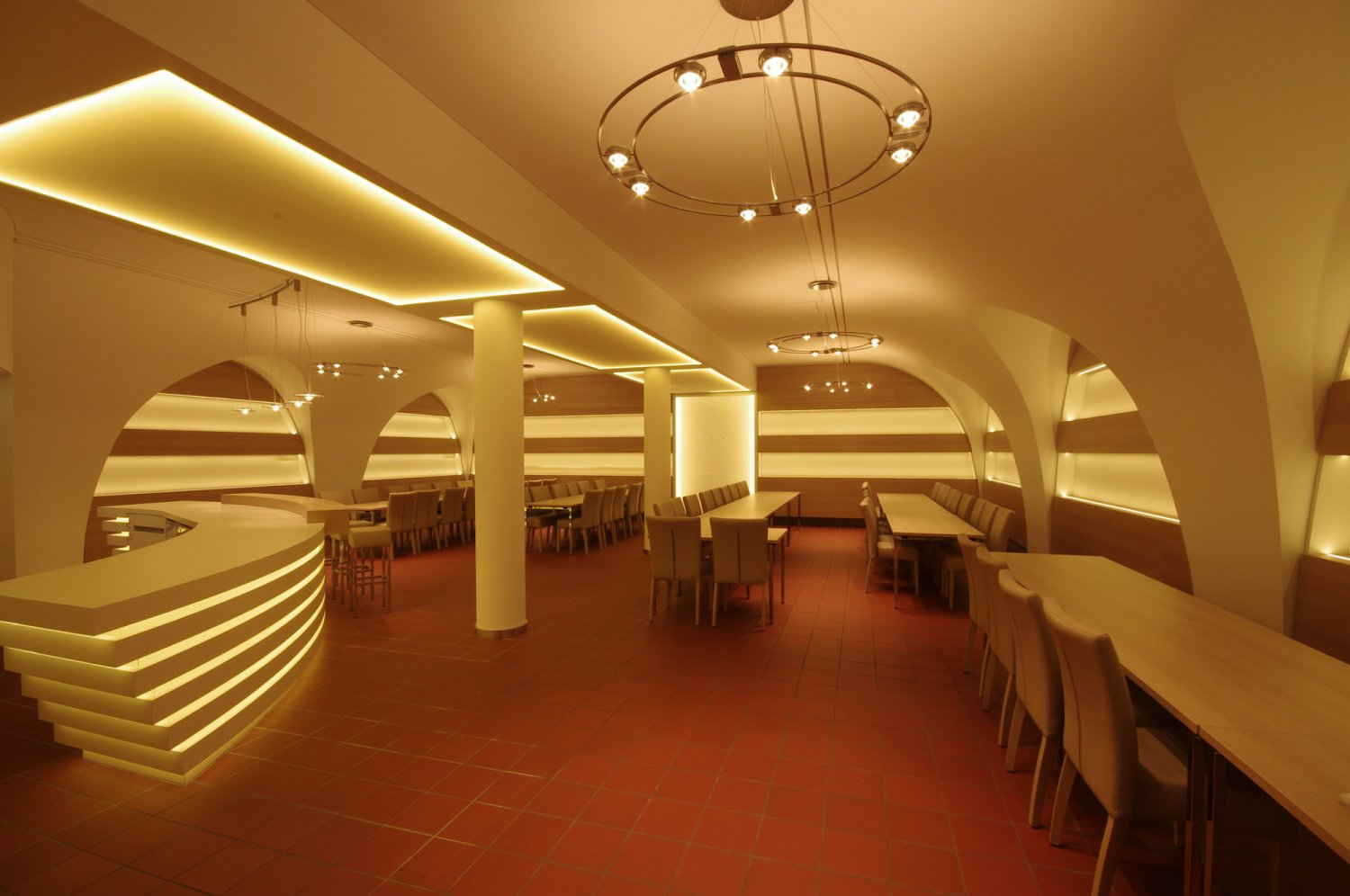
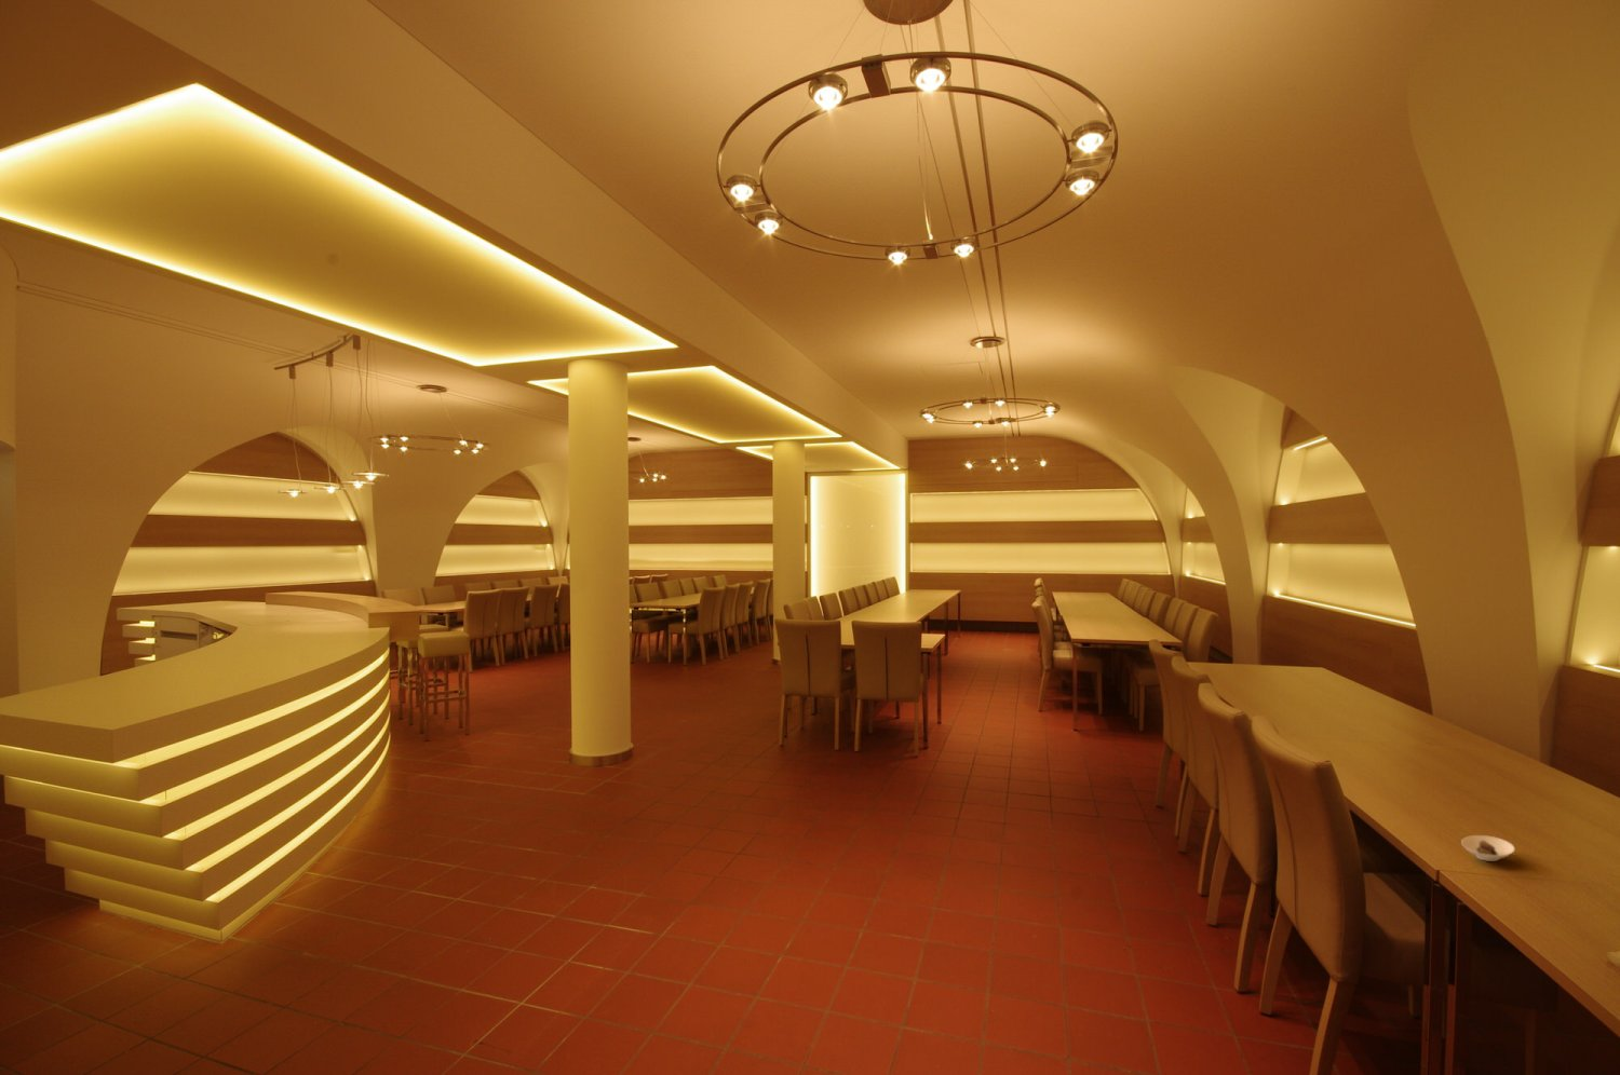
+ saucer [1460,834,1517,863]
